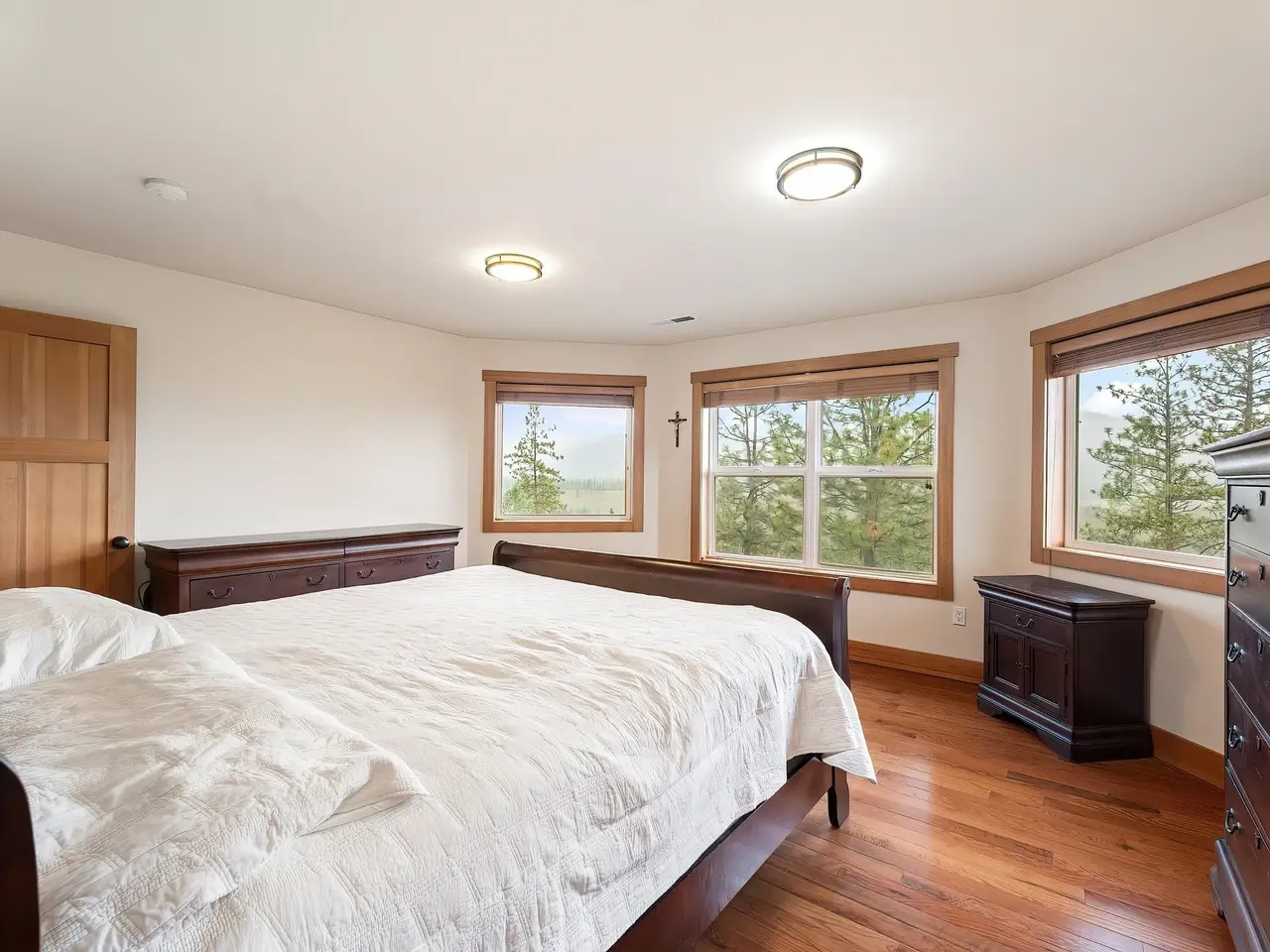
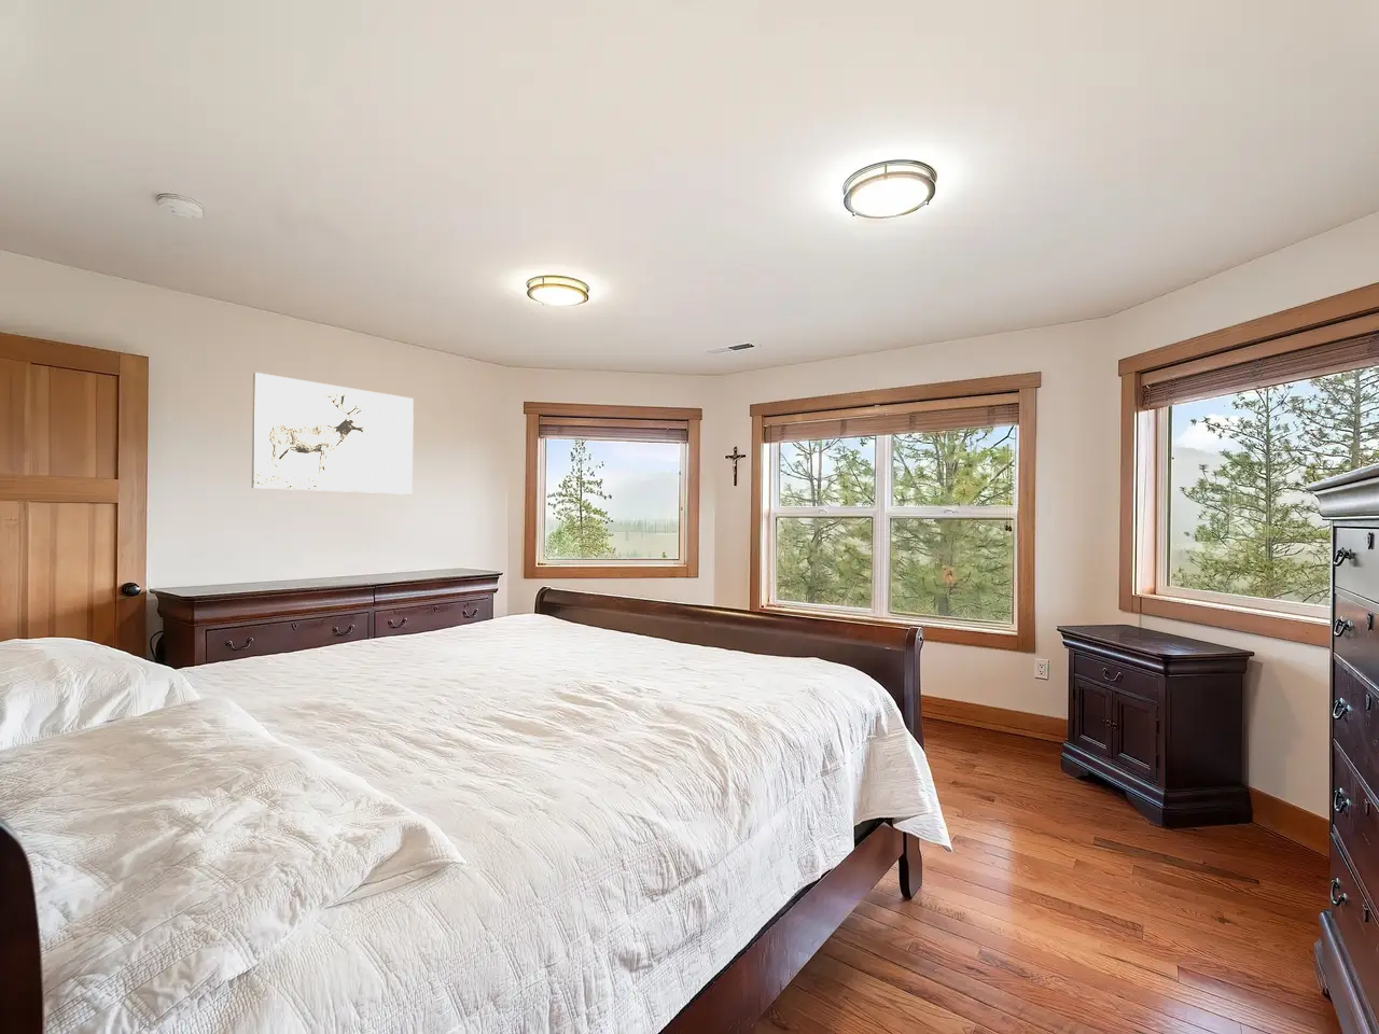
+ wall art [251,371,415,495]
